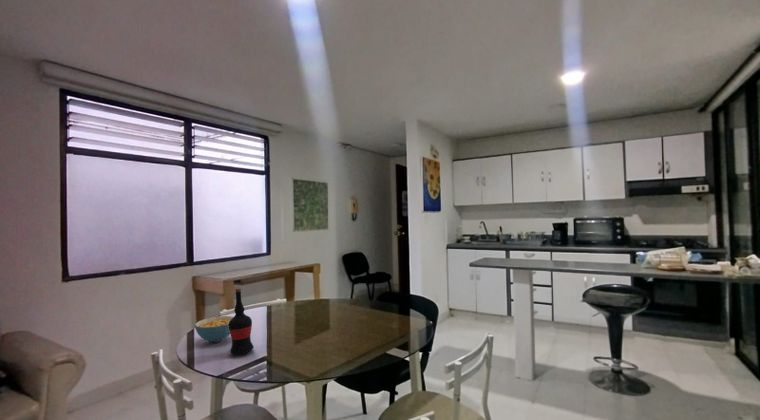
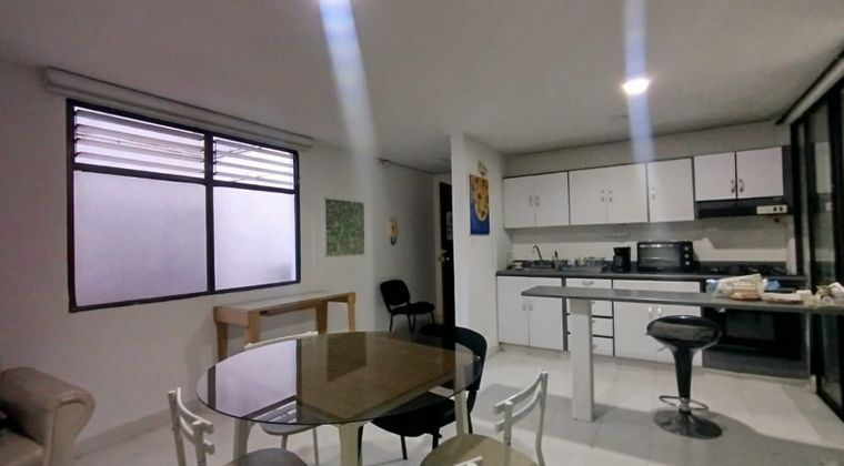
- cereal bowl [194,315,234,343]
- wine bottle [228,287,255,356]
